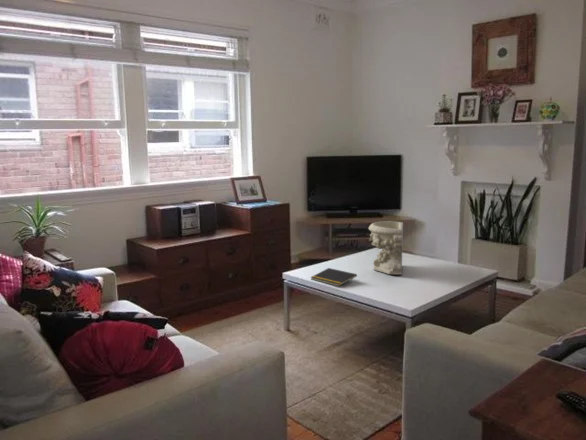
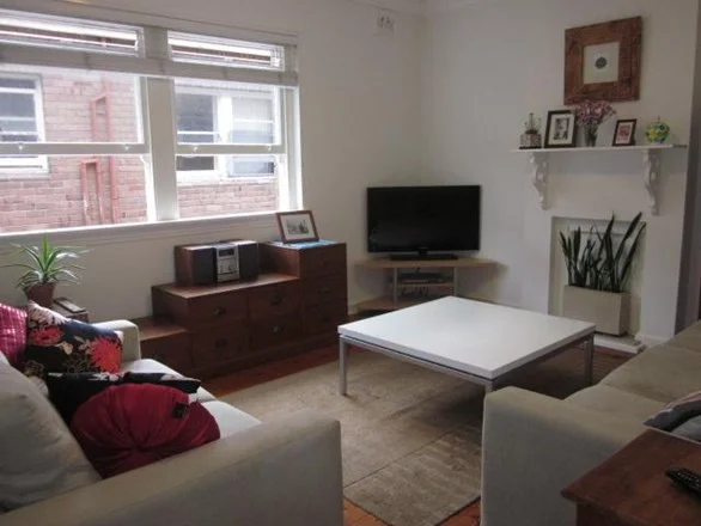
- decorative bowl [367,220,404,276]
- notepad [310,267,358,287]
